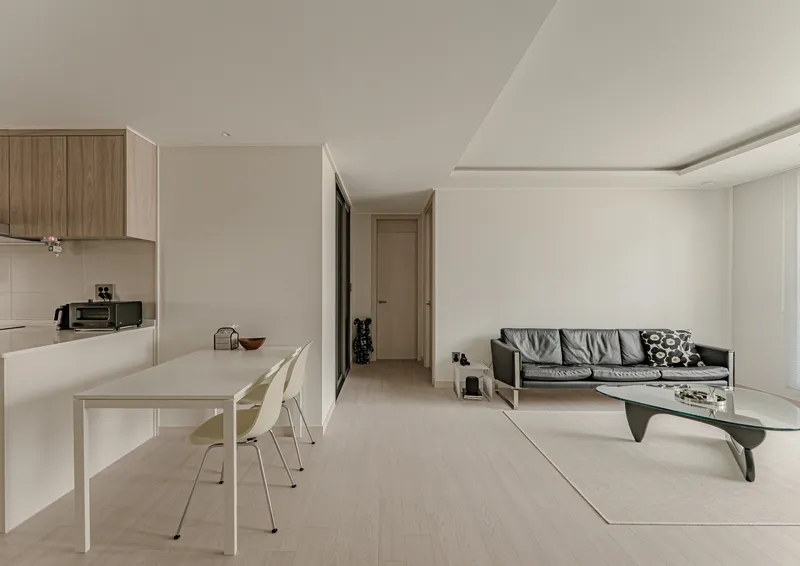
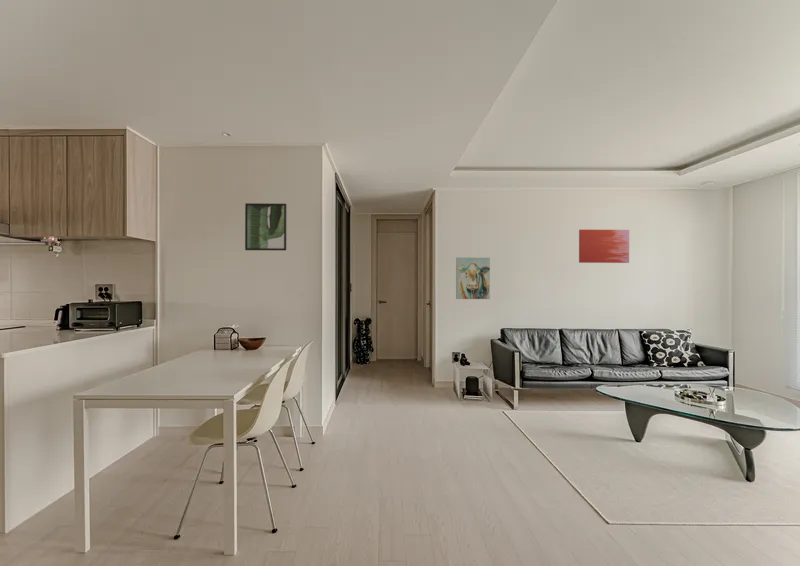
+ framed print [244,202,288,251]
+ wall art [578,229,630,264]
+ wall art [455,256,491,300]
